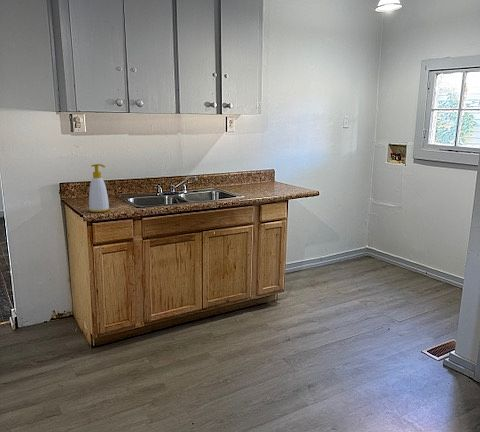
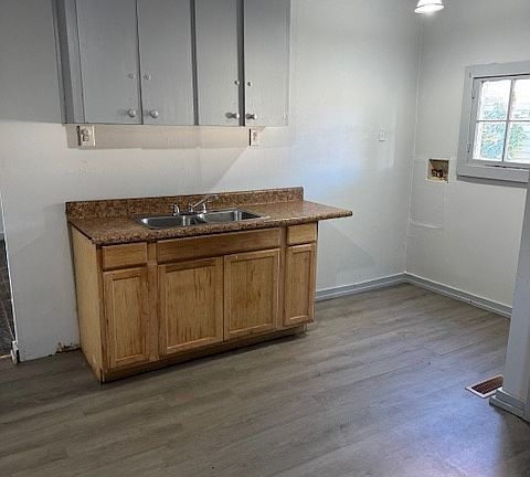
- soap bottle [88,163,111,213]
